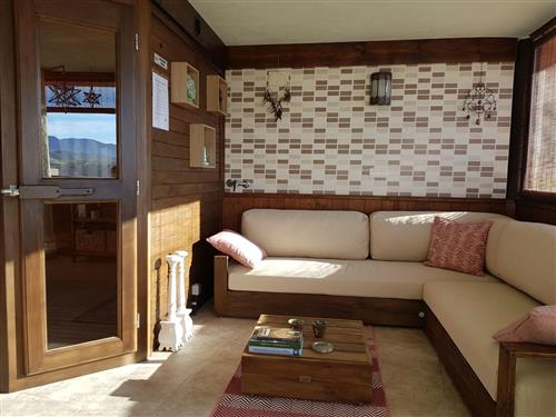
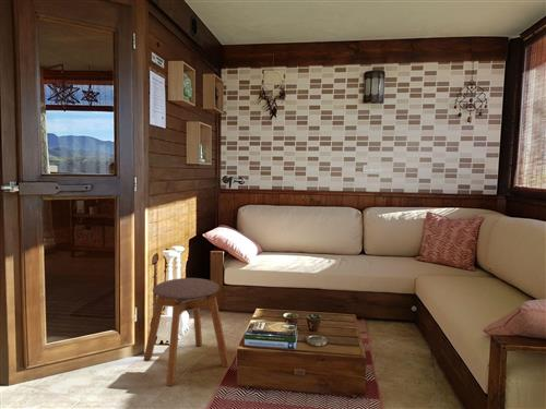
+ stool [142,277,230,387]
